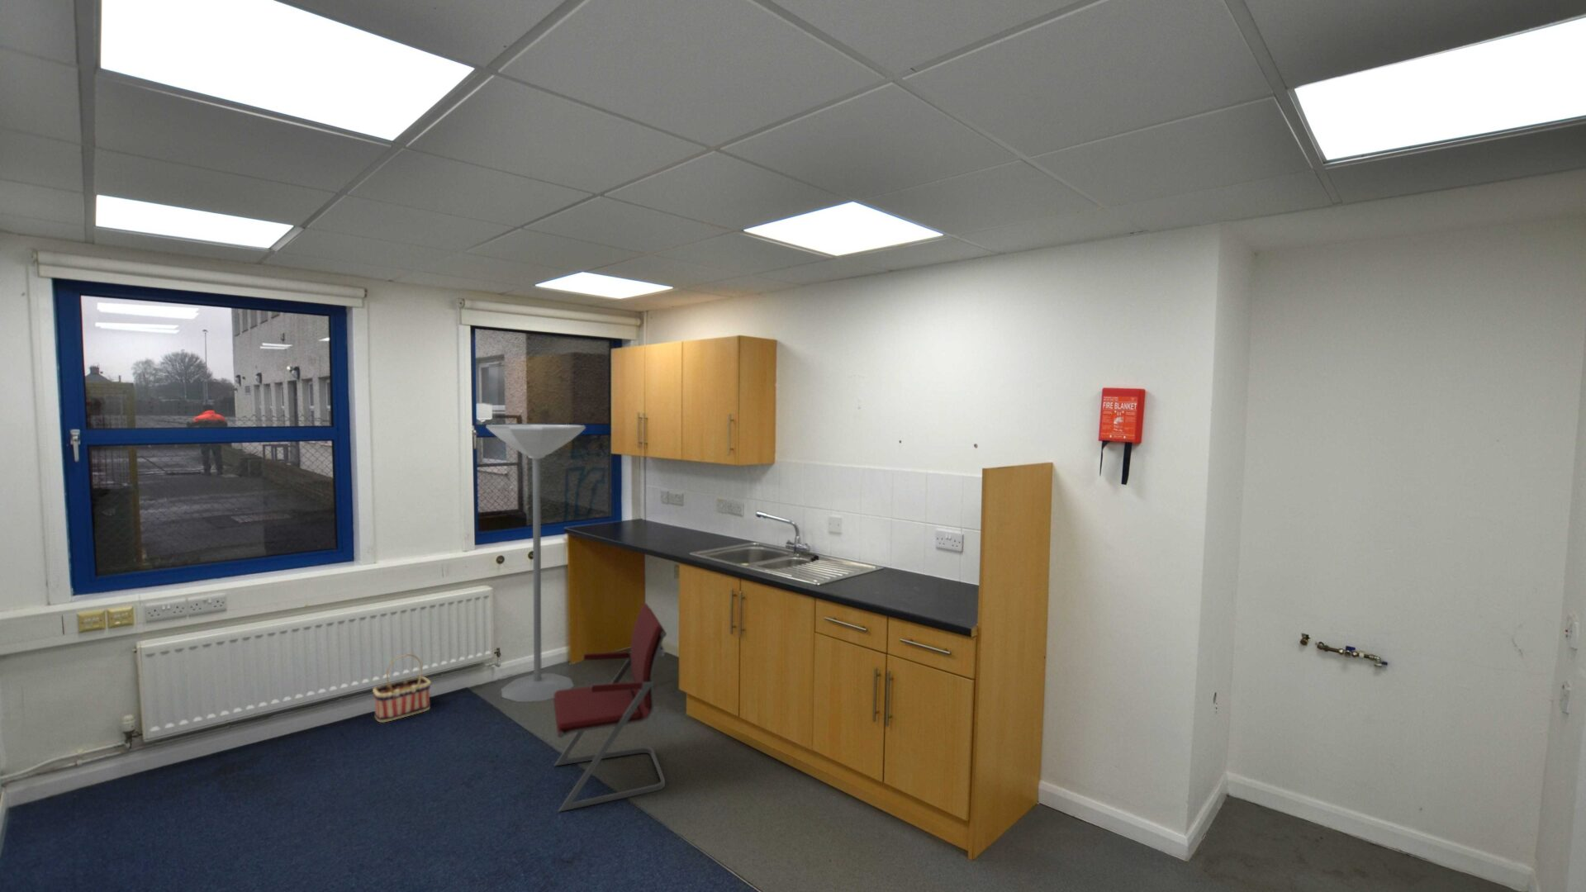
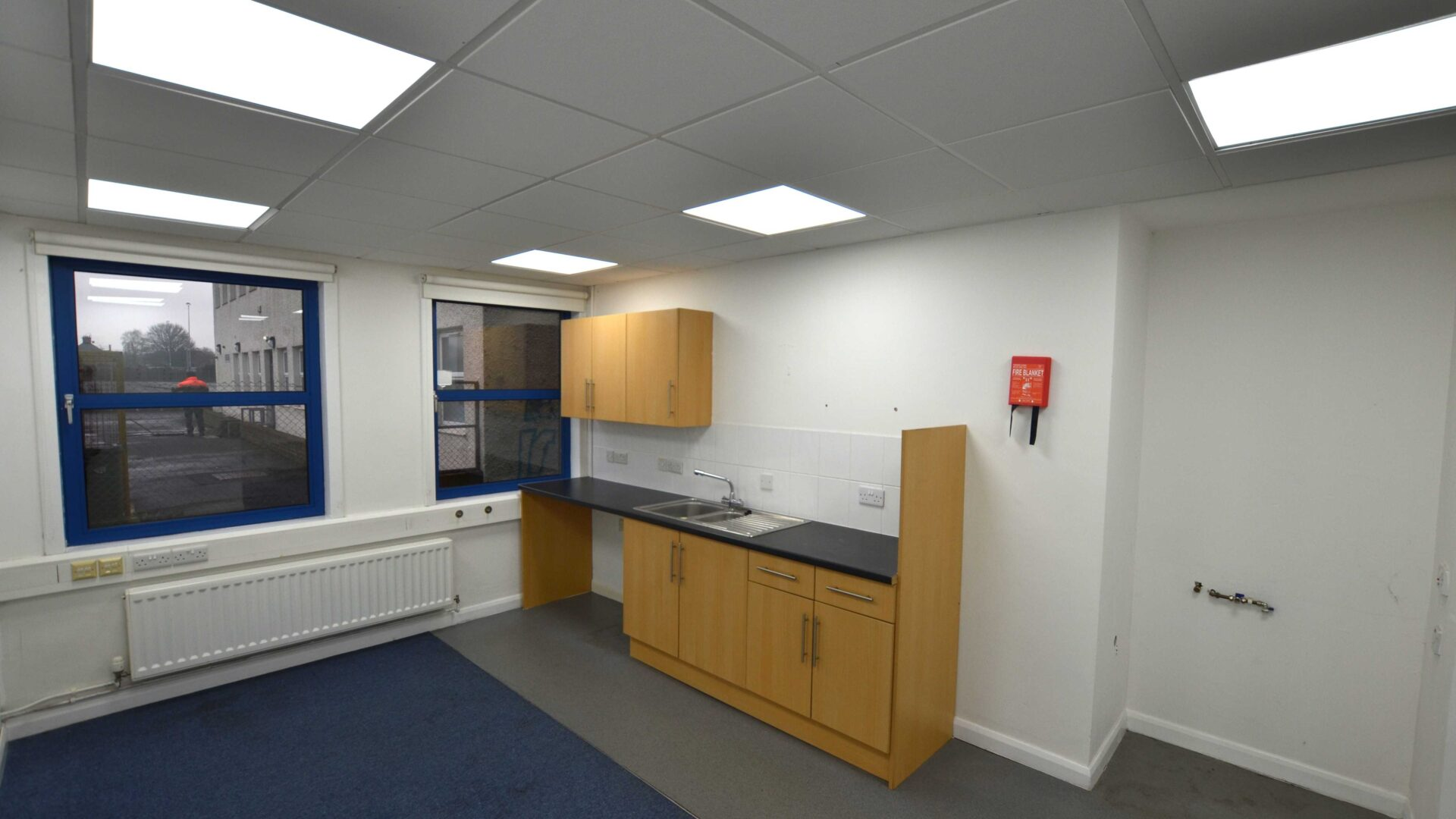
- floor lamp [485,424,586,702]
- office chair [552,603,668,812]
- basket [371,653,432,723]
